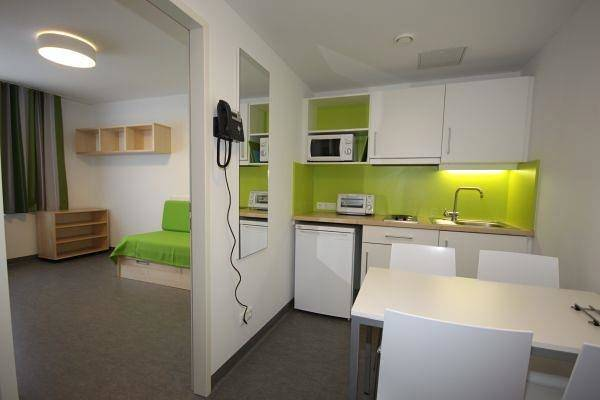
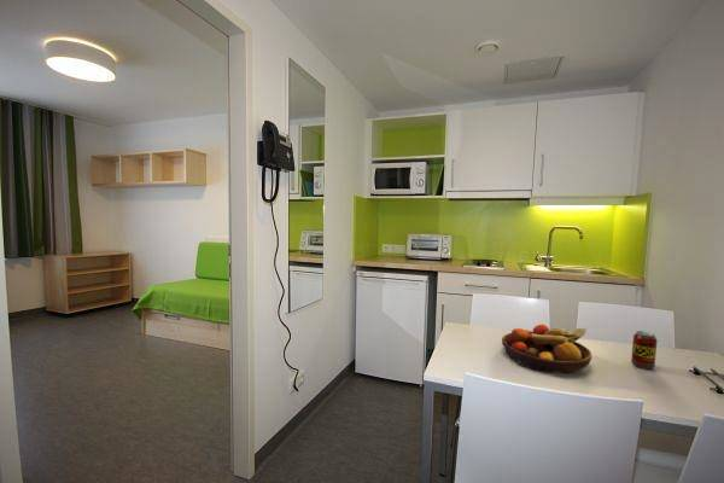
+ beverage can [630,330,659,369]
+ fruit bowl [501,324,592,374]
